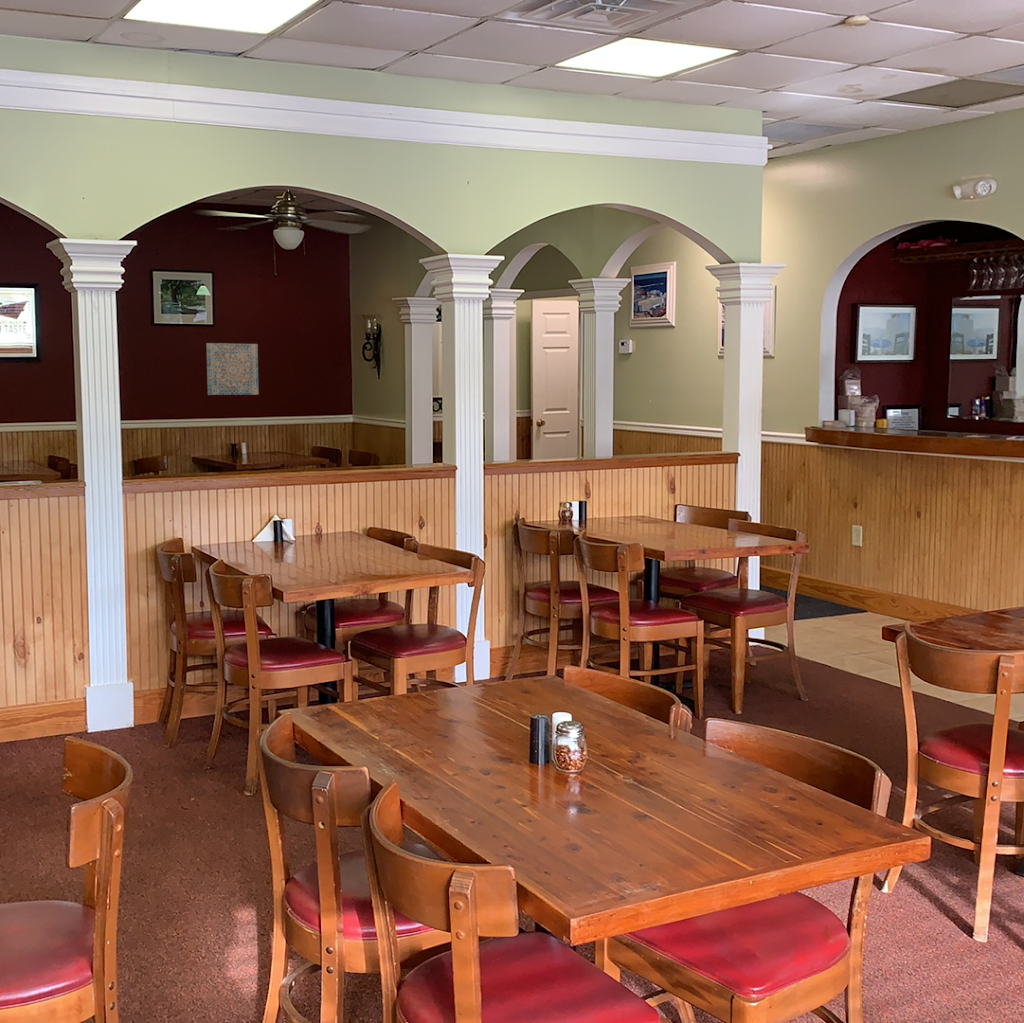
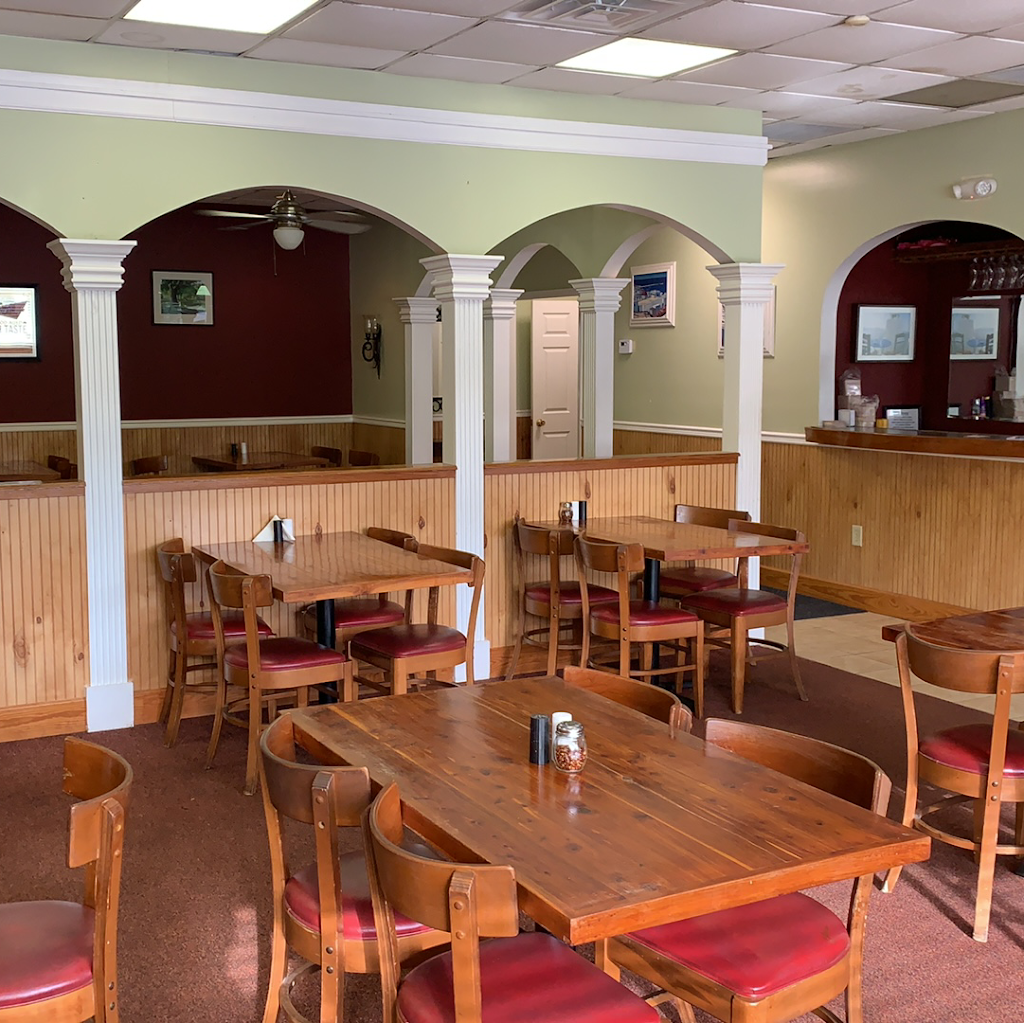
- wall art [205,342,260,396]
